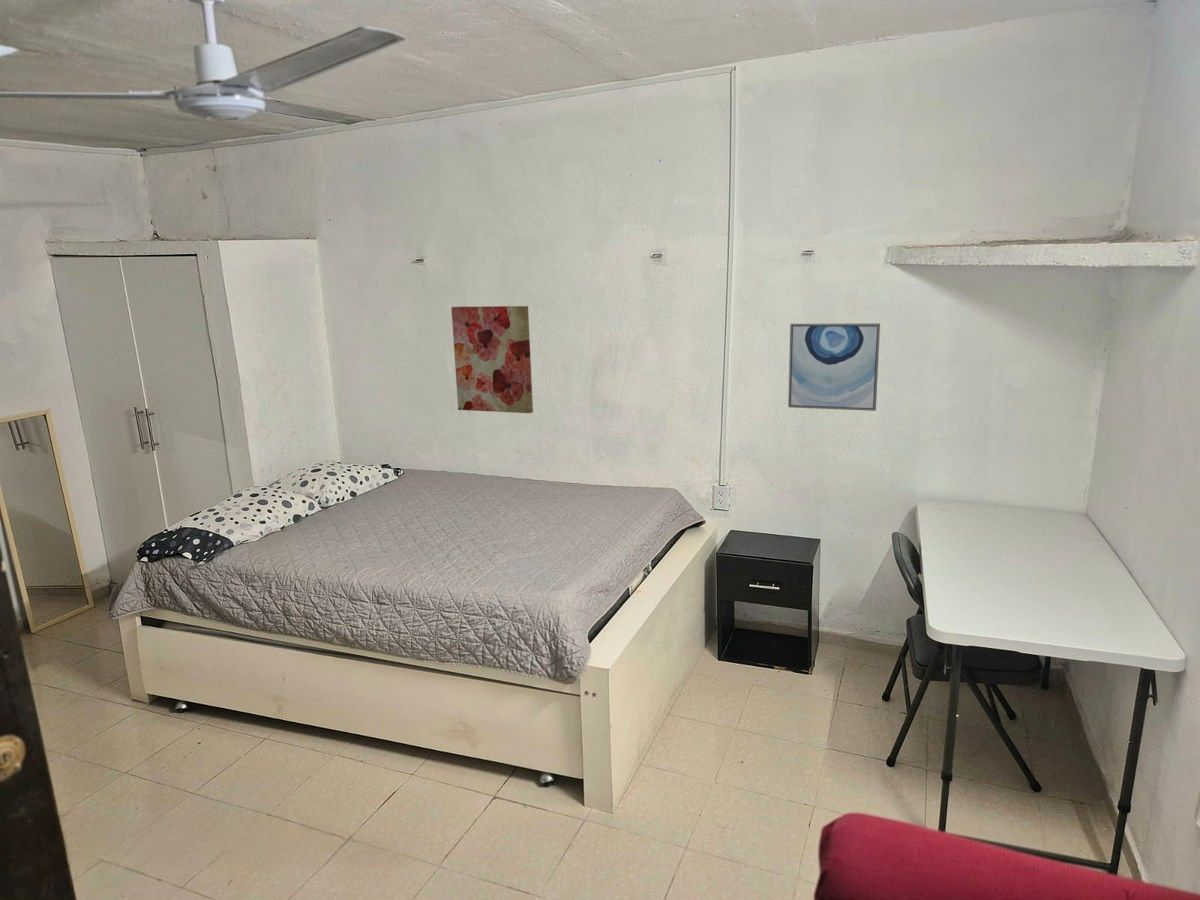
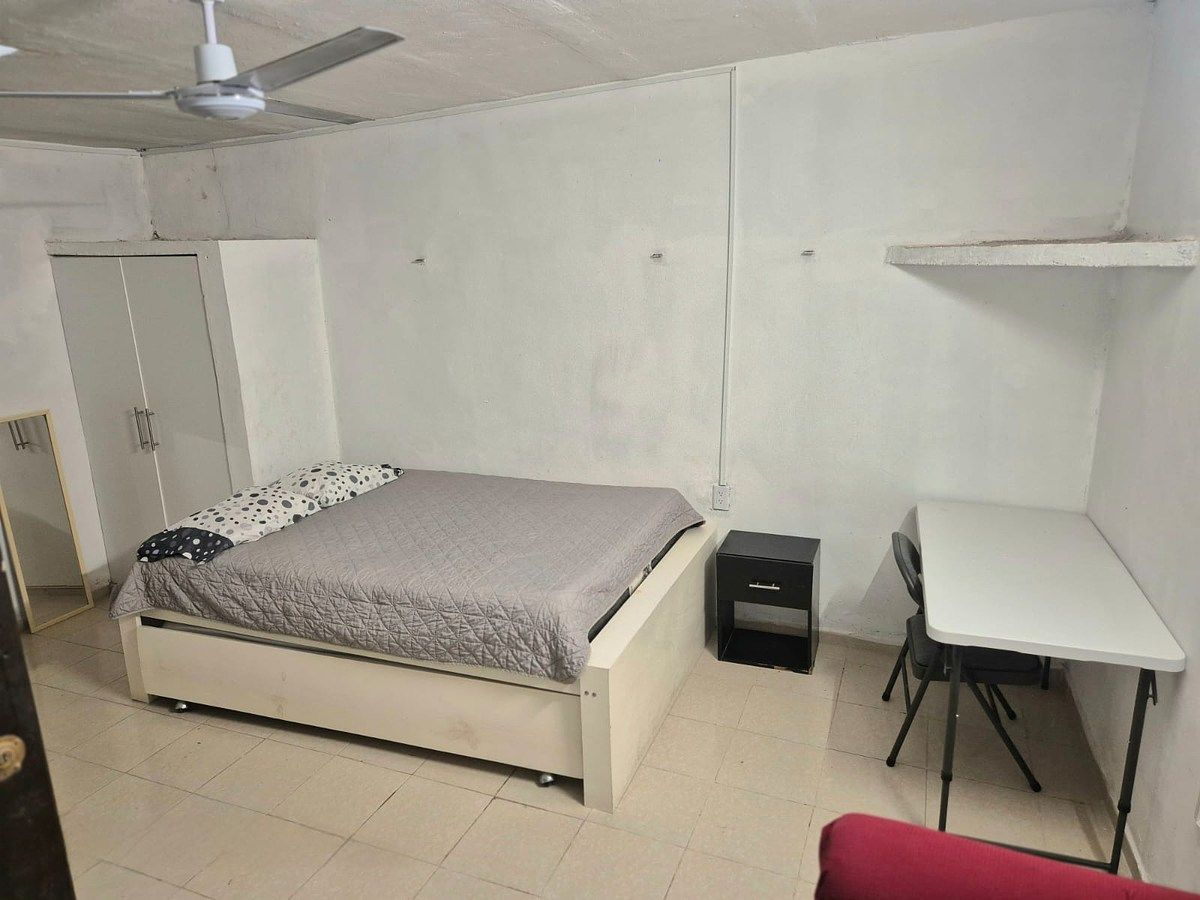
- wall art [451,305,534,414]
- wall art [787,322,881,412]
